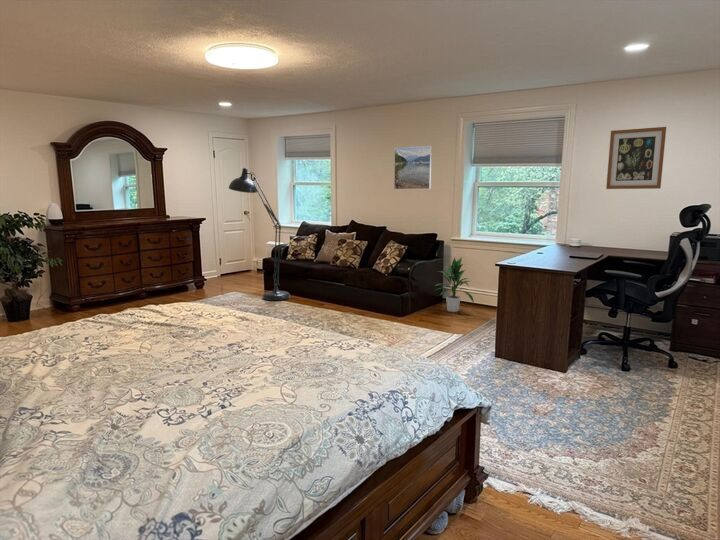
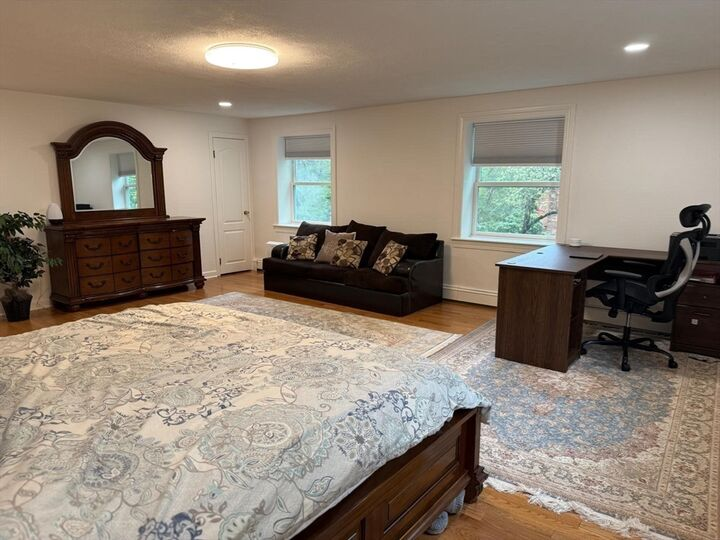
- wall art [605,126,667,190]
- floor lamp [228,167,291,301]
- indoor plant [434,256,475,313]
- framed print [393,145,433,190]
